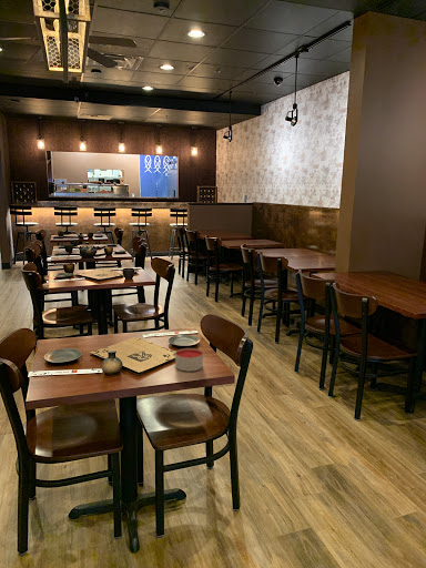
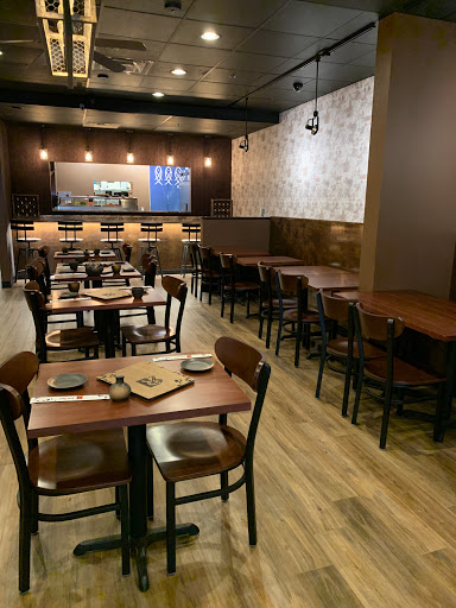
- candle [174,347,204,373]
